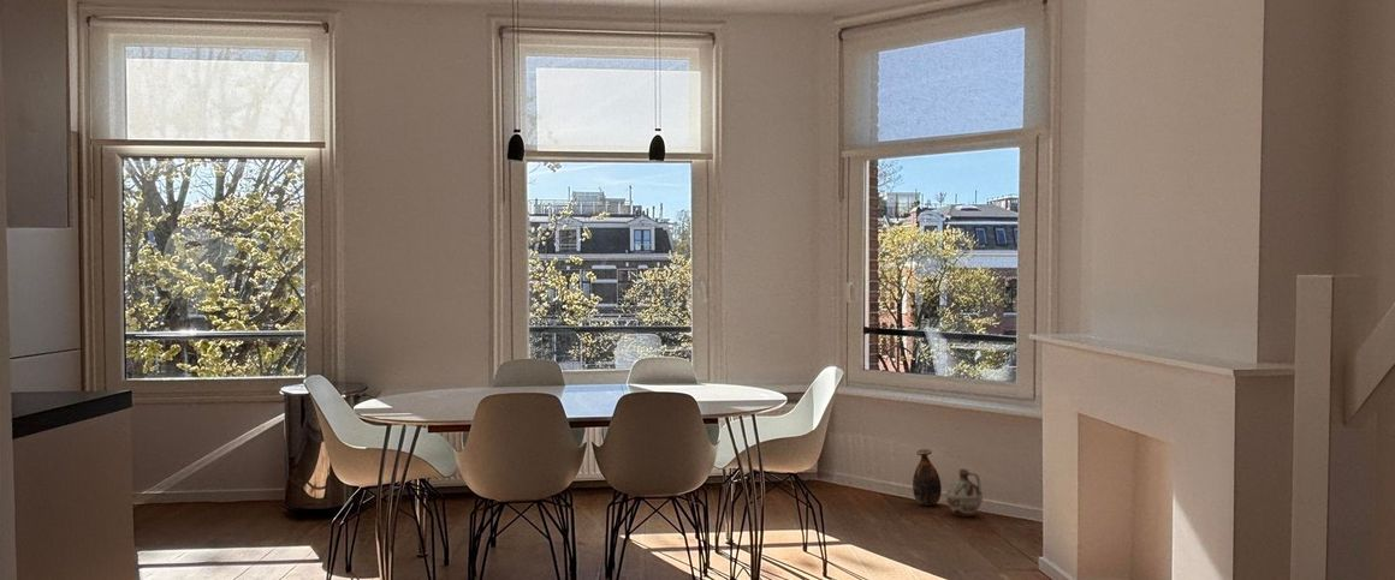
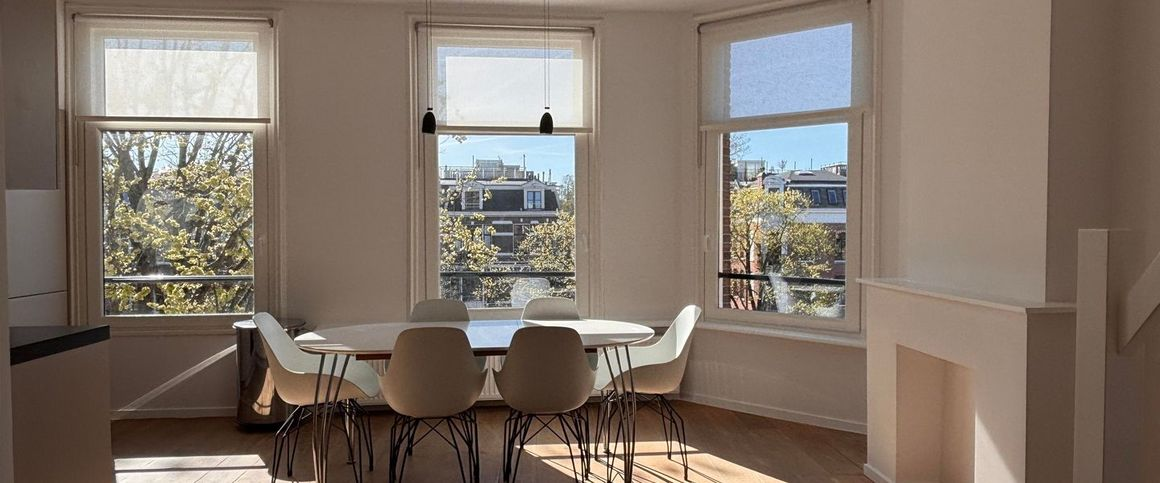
- ceramic jug [944,468,984,519]
- vase [912,448,943,507]
